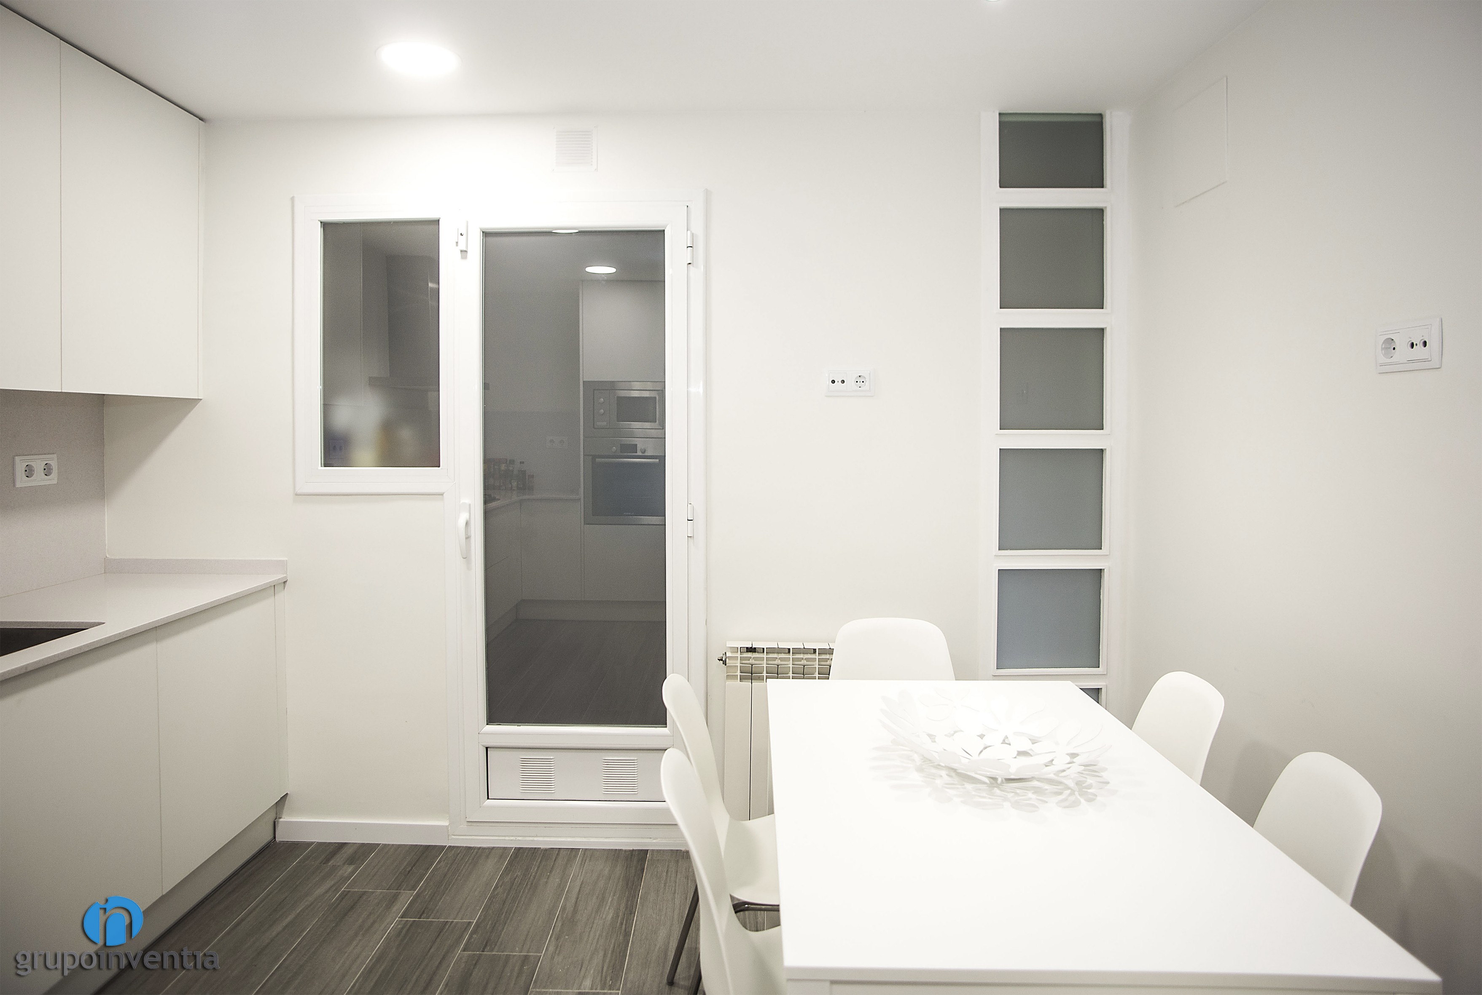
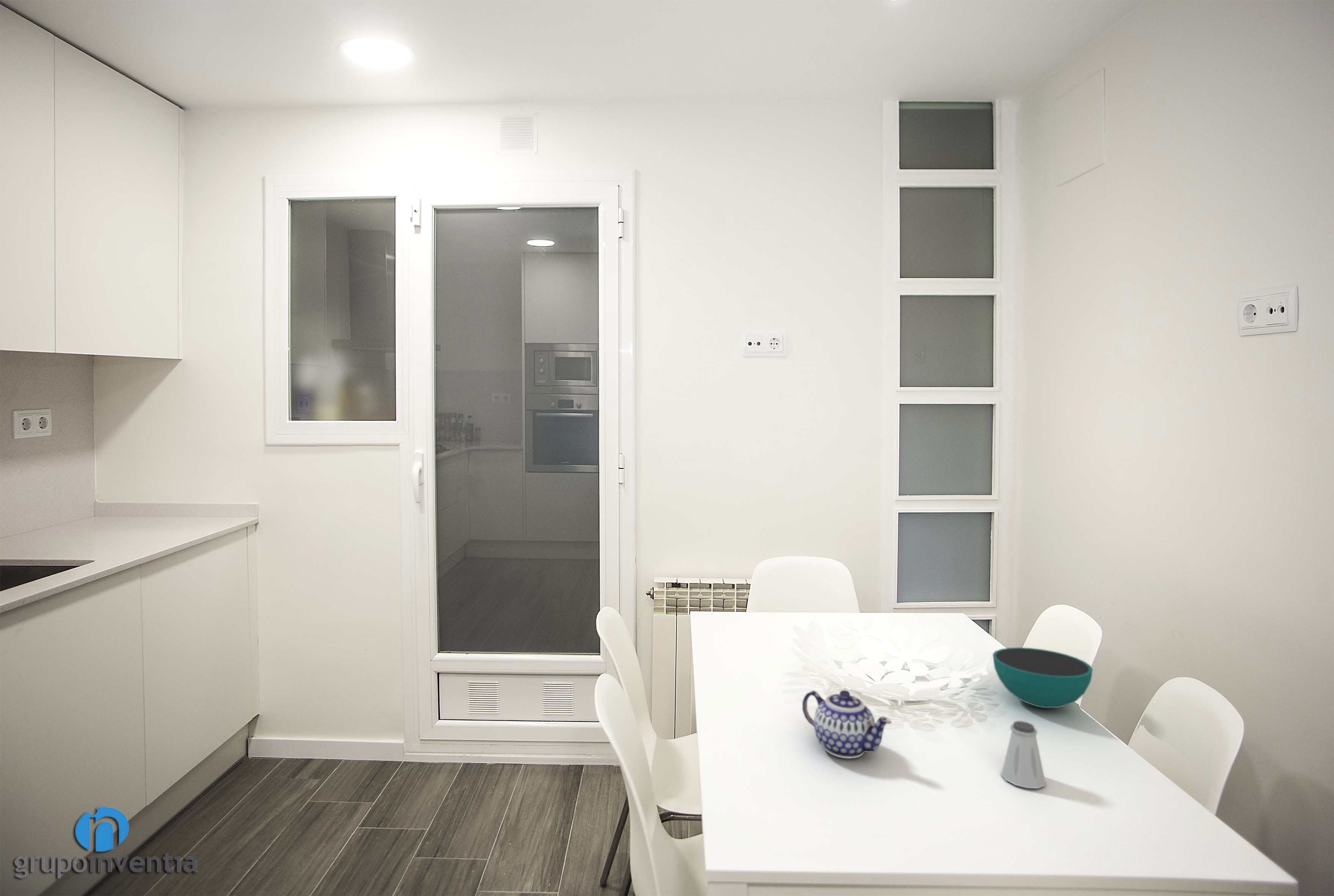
+ teapot [802,690,892,759]
+ saltshaker [1001,721,1046,789]
+ bowl [992,647,1093,708]
